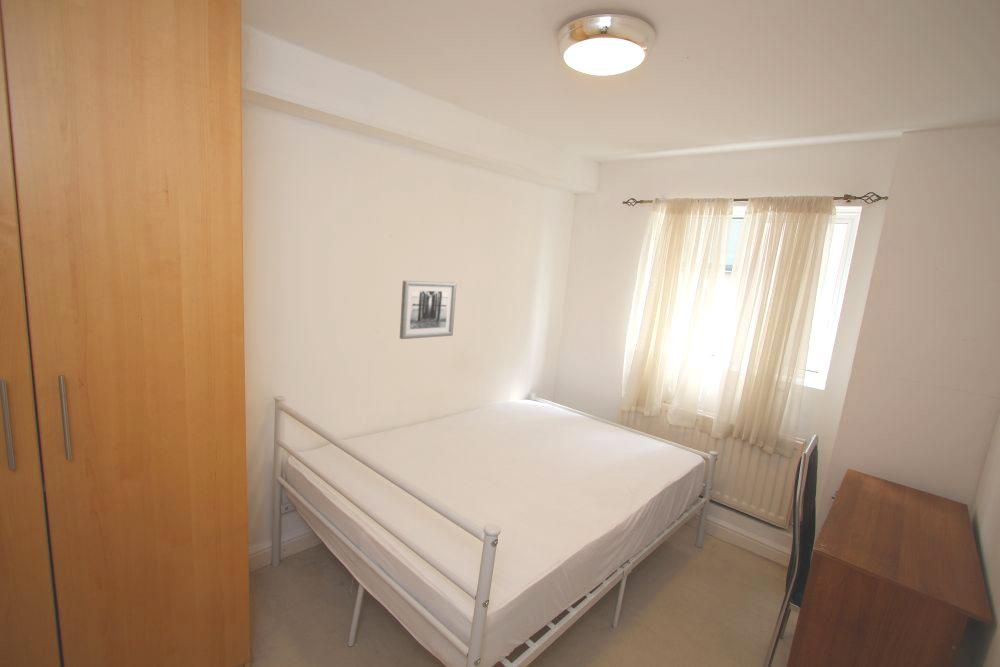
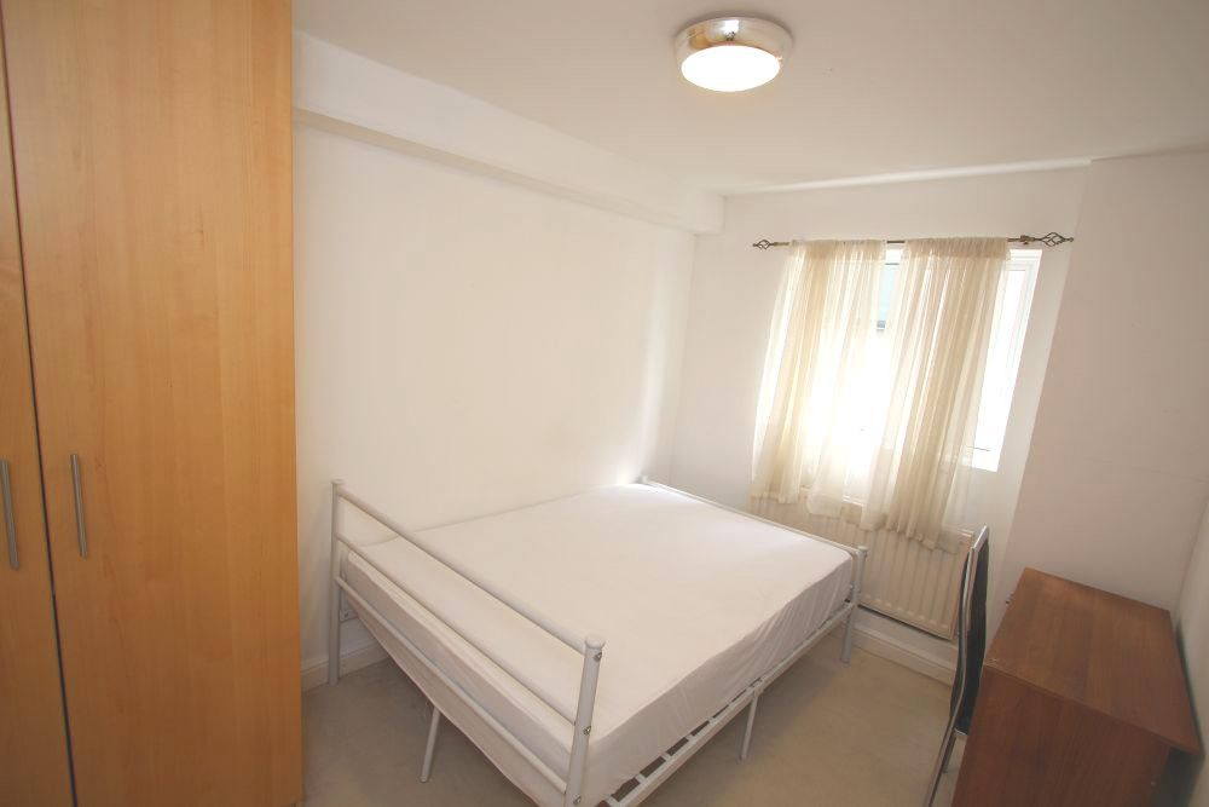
- wall art [399,280,458,340]
